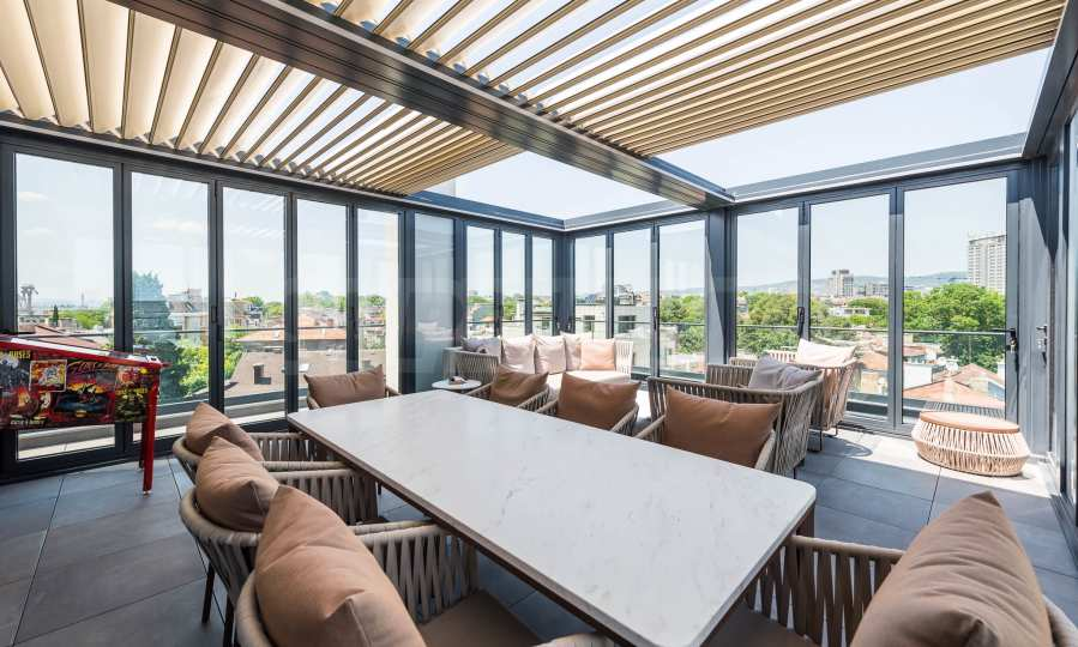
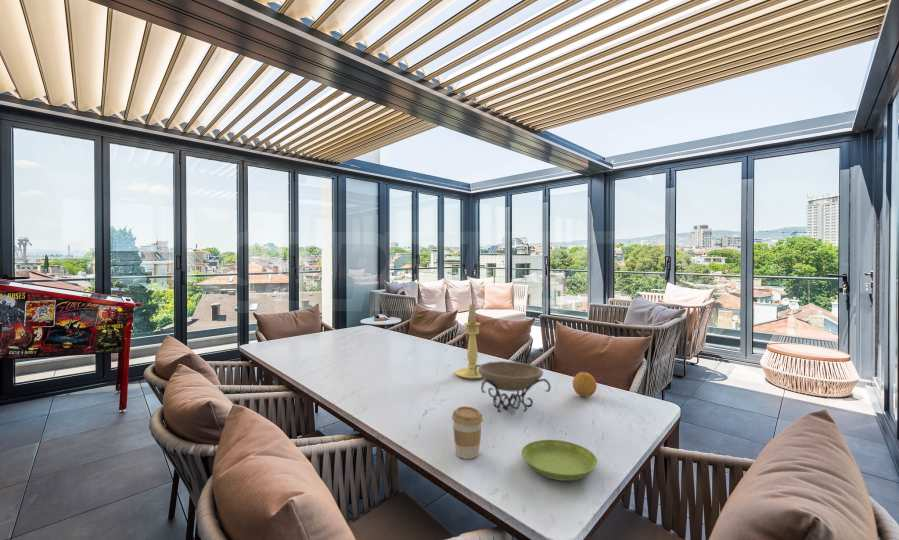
+ decorative bowl [474,360,552,413]
+ saucer [521,439,598,482]
+ coffee cup [451,405,484,460]
+ fruit [572,371,598,398]
+ candle holder [454,302,483,380]
